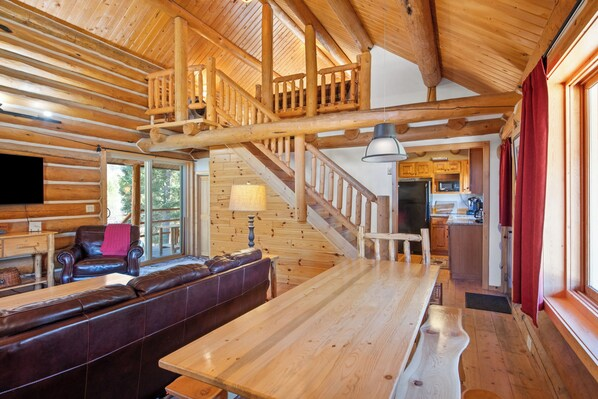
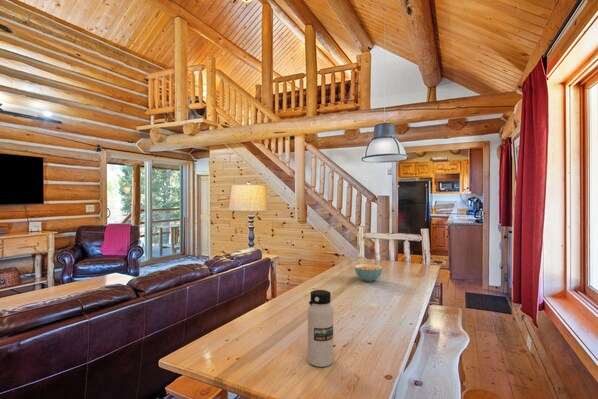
+ cereal bowl [354,263,384,282]
+ water bottle [307,289,334,368]
